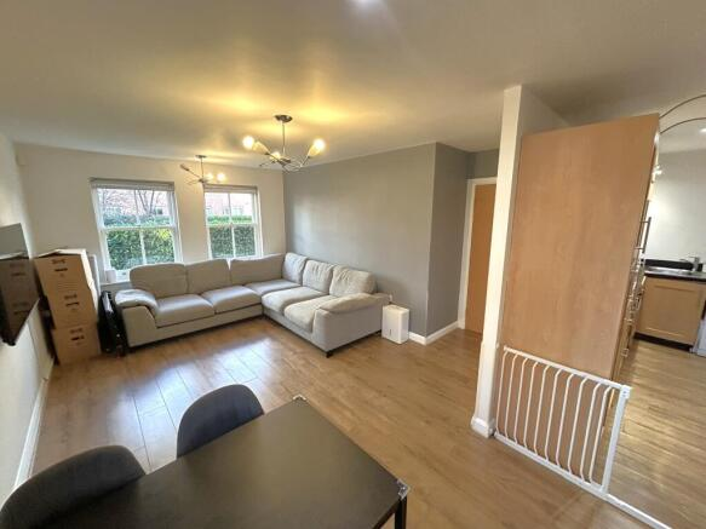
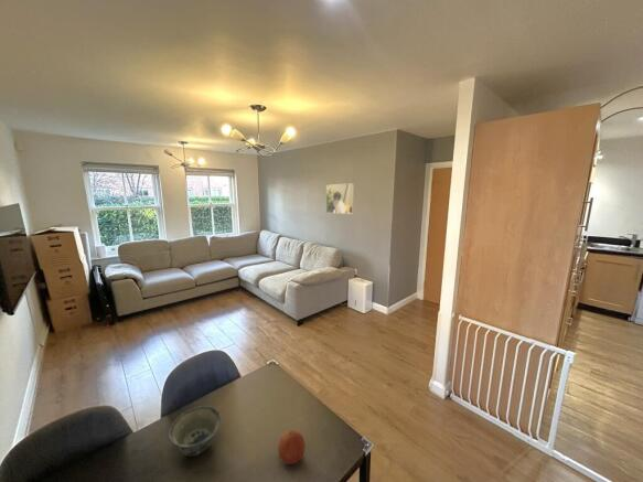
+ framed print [325,182,355,215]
+ bowl [168,405,223,458]
+ fruit [277,429,307,465]
